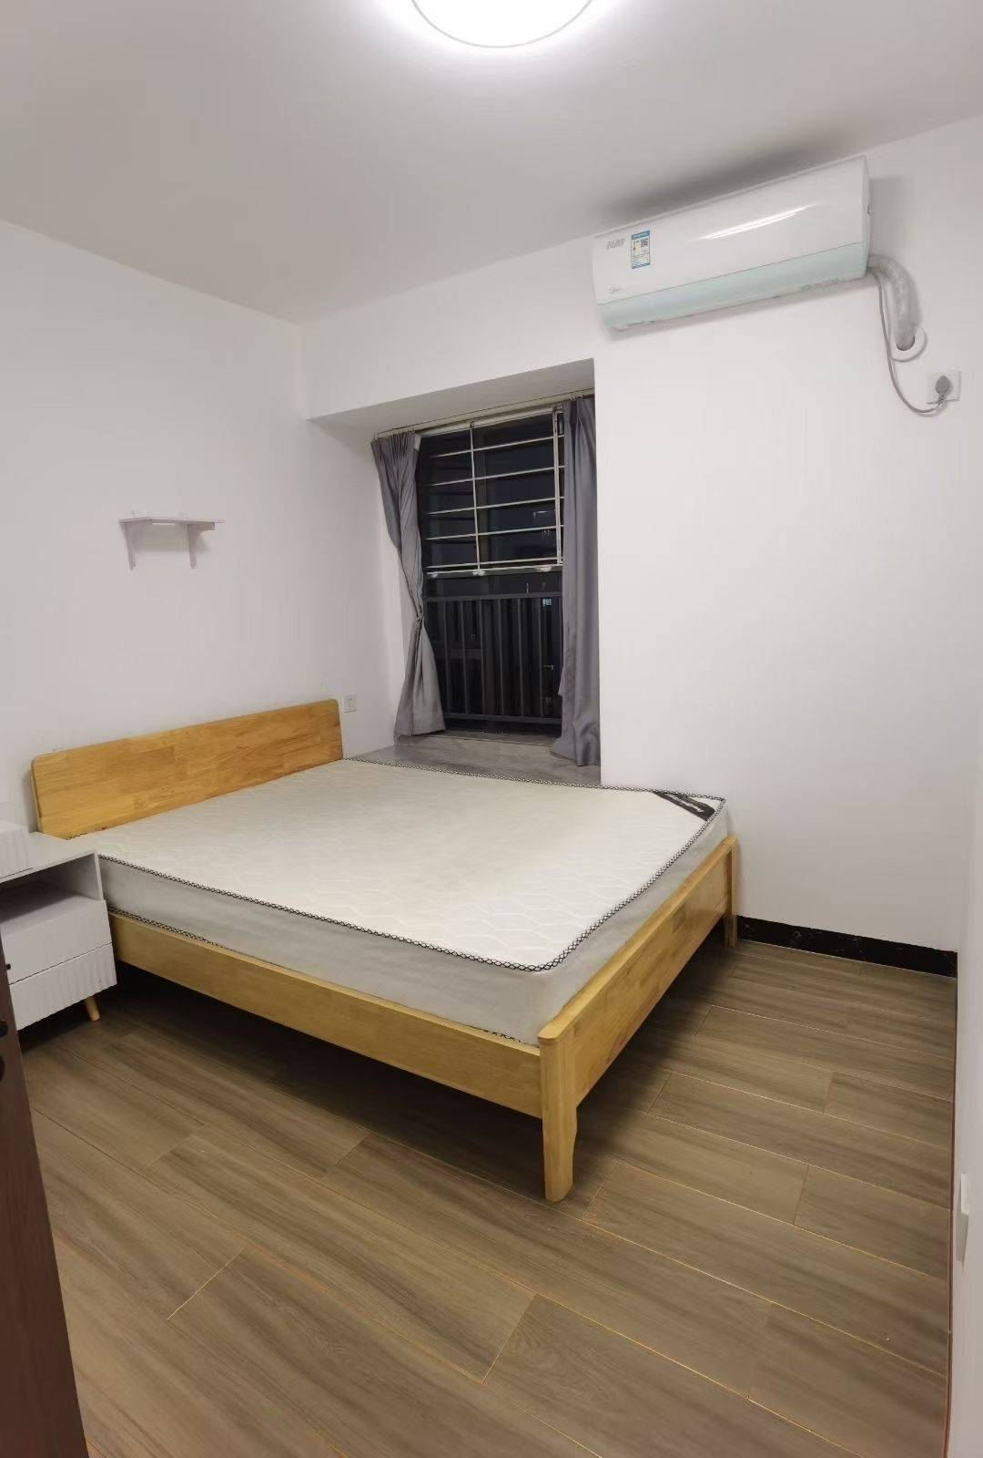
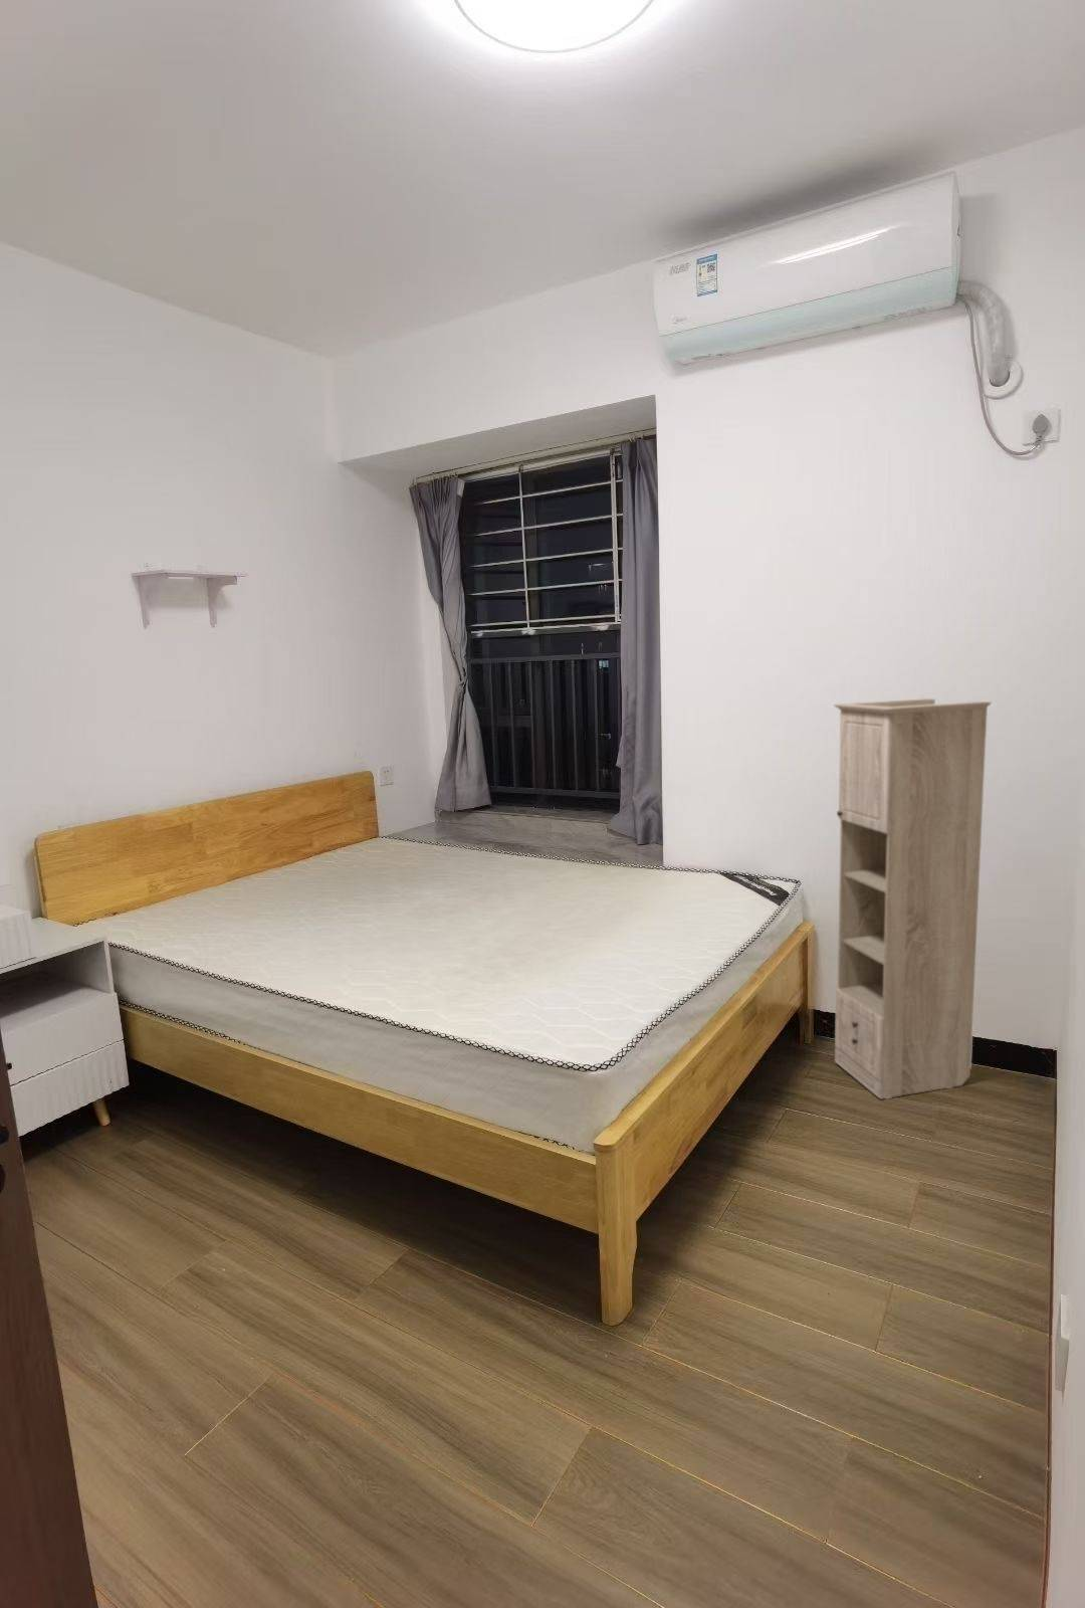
+ storage cabinet [833,697,992,1101]
